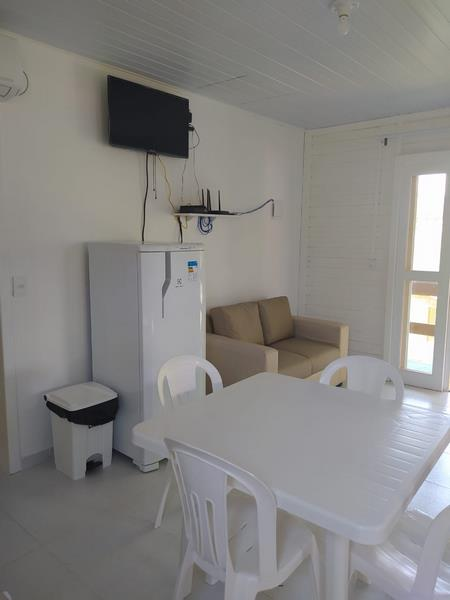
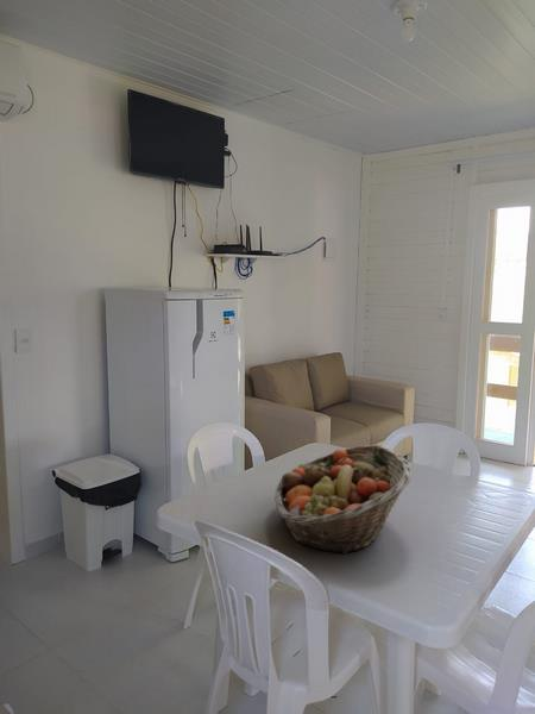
+ fruit basket [273,444,414,556]
